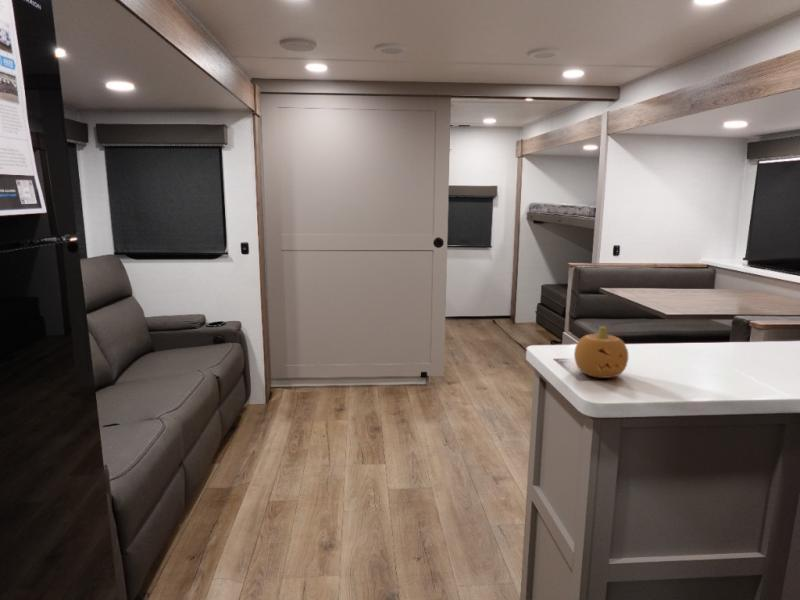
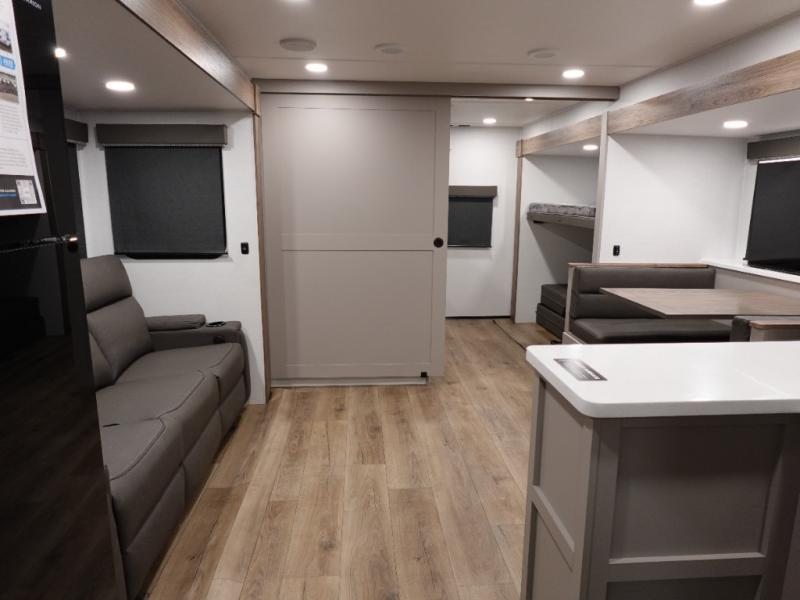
- fruit [573,325,629,379]
